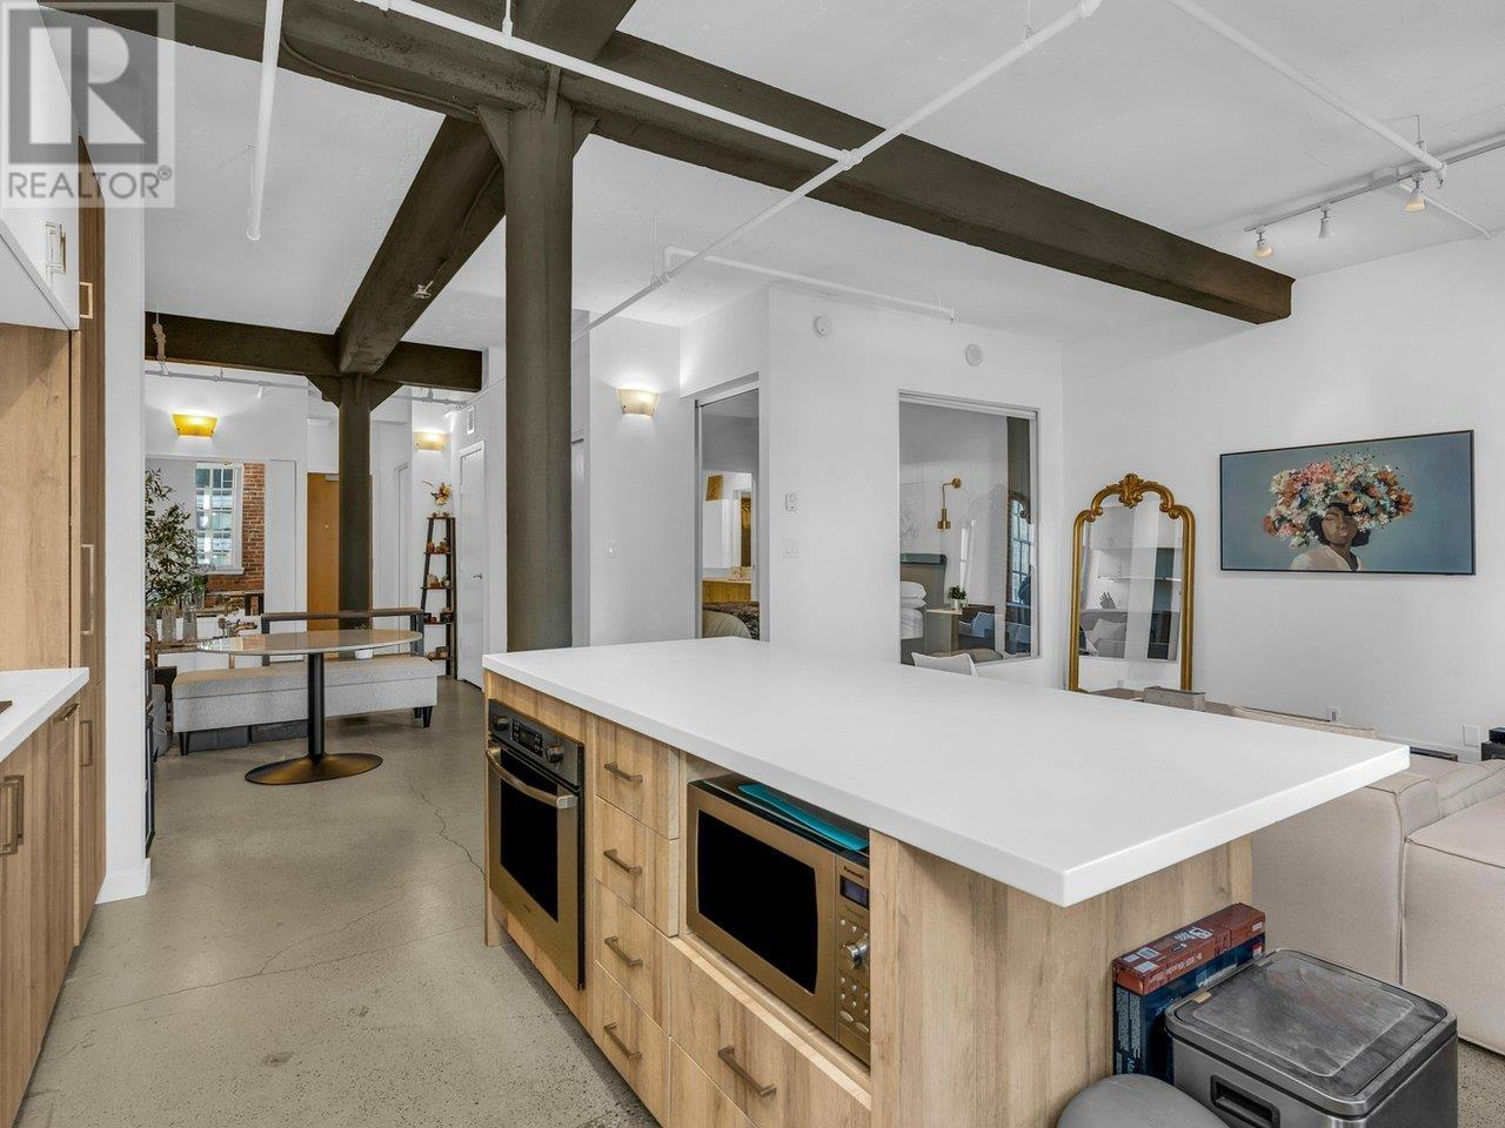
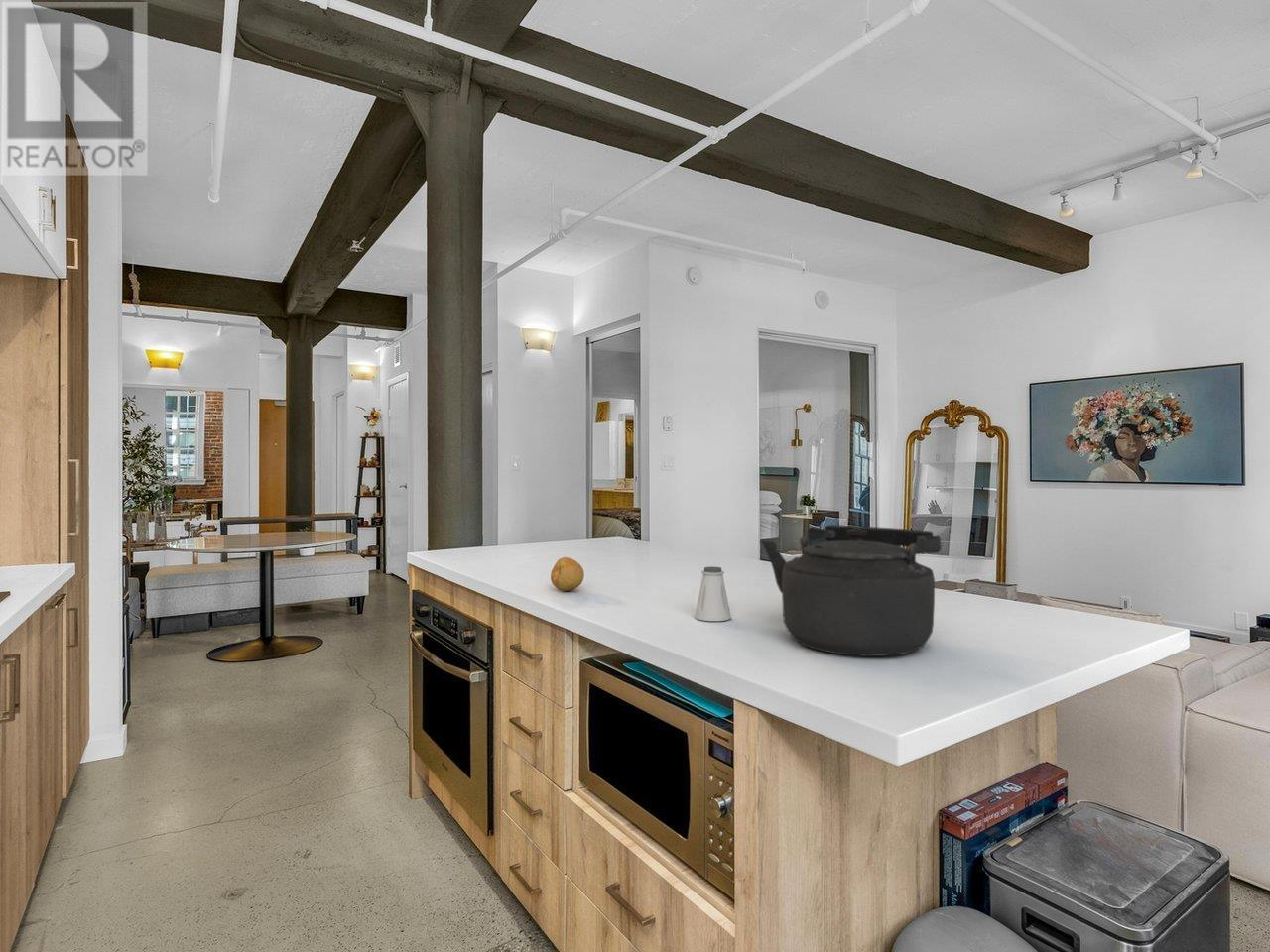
+ saltshaker [694,565,732,622]
+ fruit [550,556,585,592]
+ kettle [760,524,942,657]
